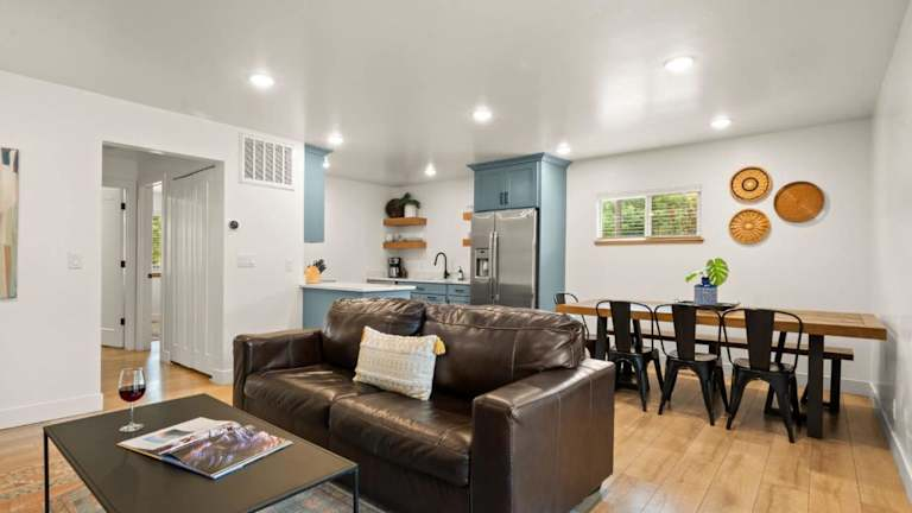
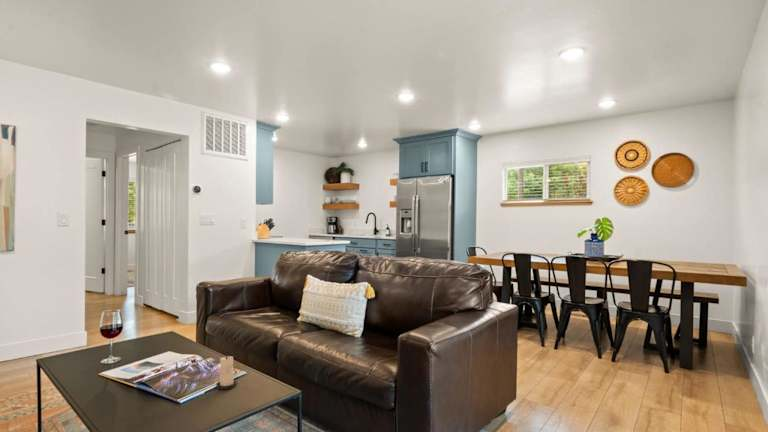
+ candle [215,354,237,390]
